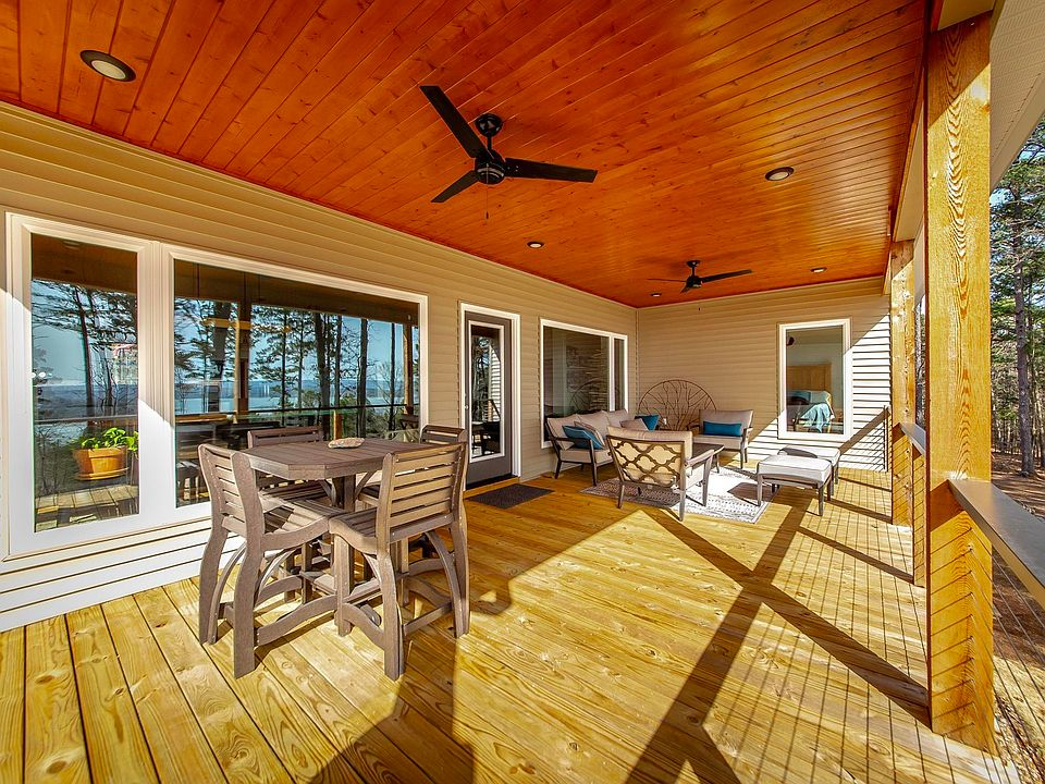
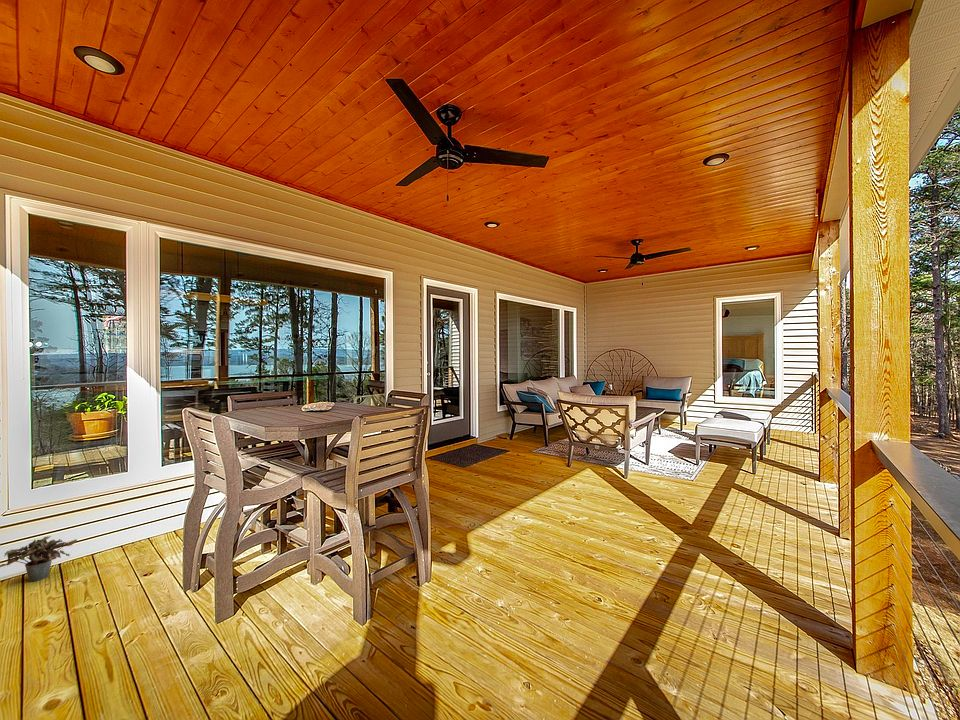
+ potted plant [0,535,78,583]
